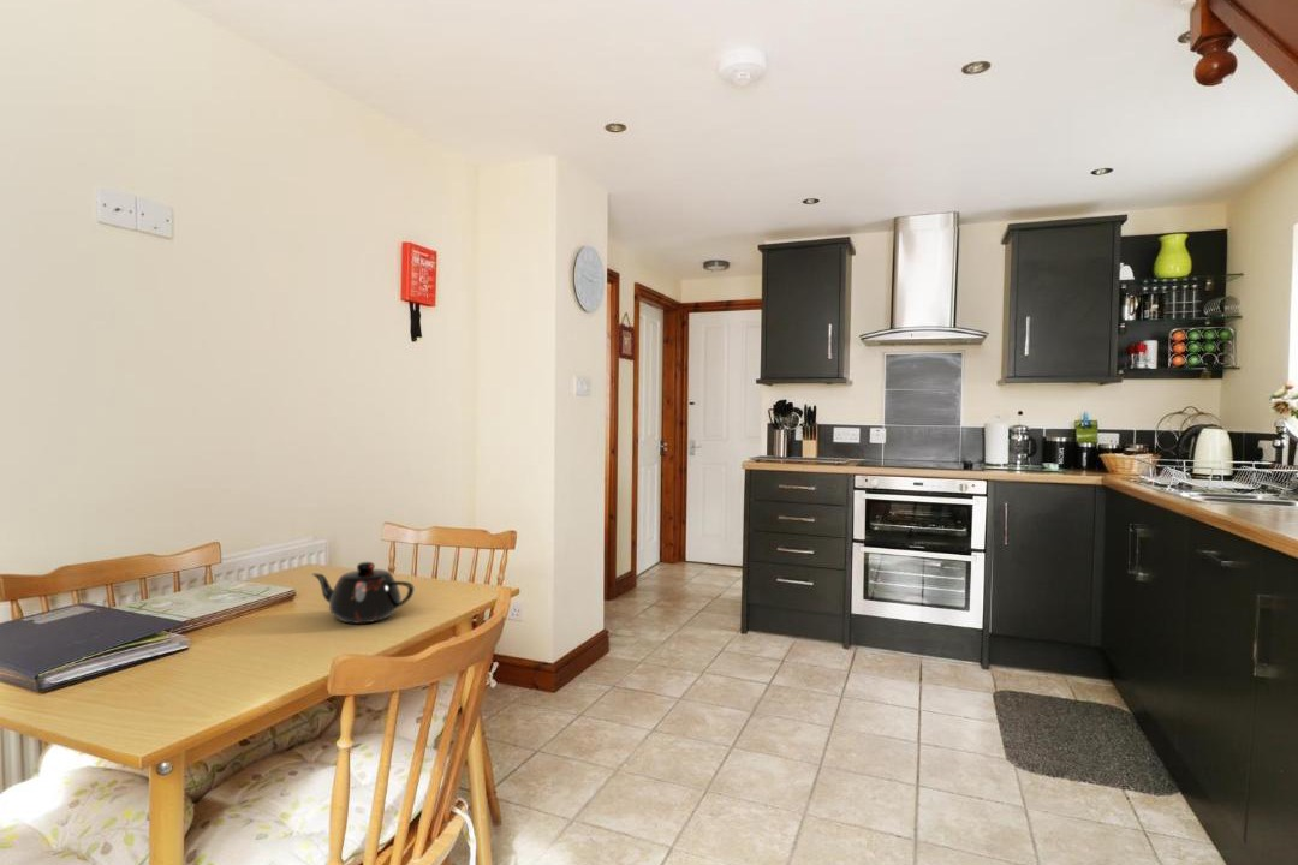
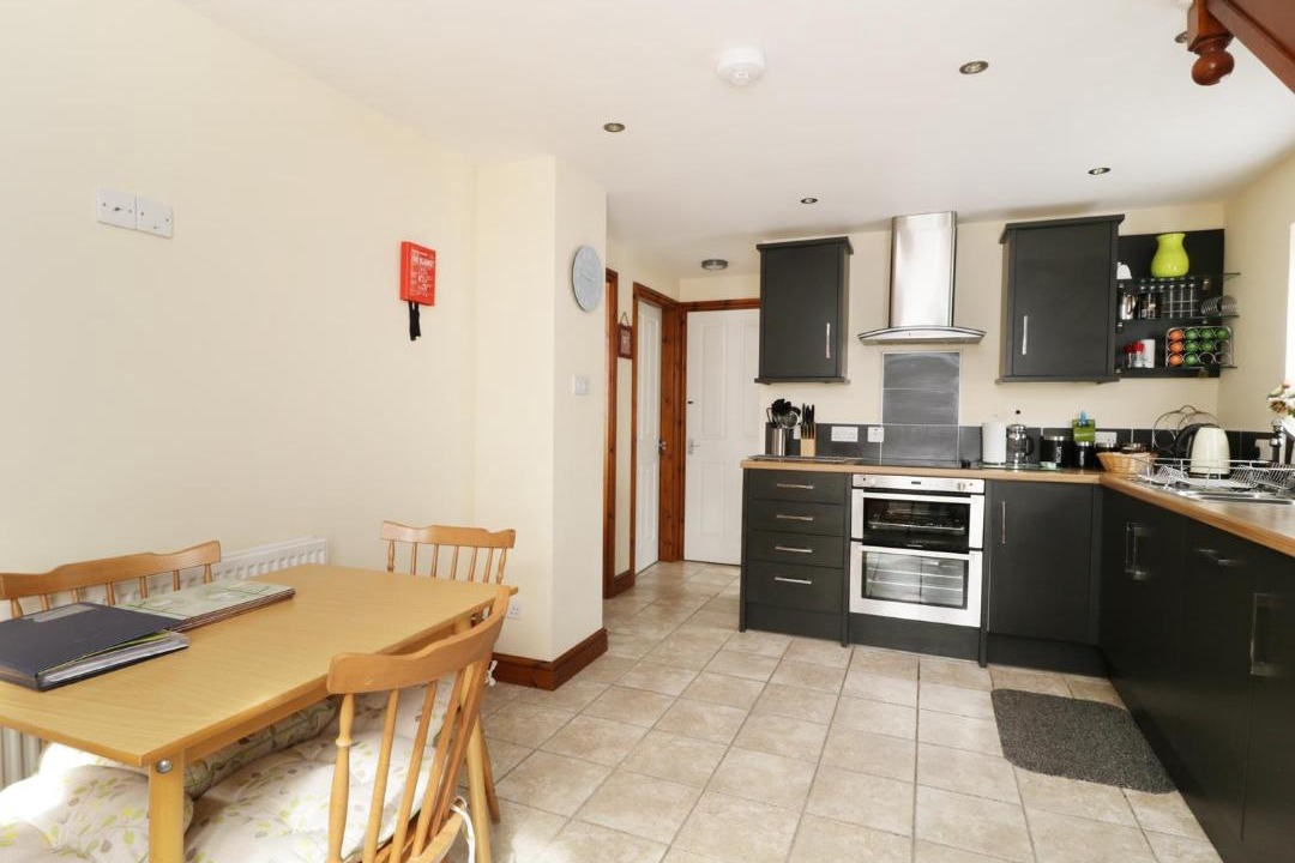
- teapot [311,561,416,625]
